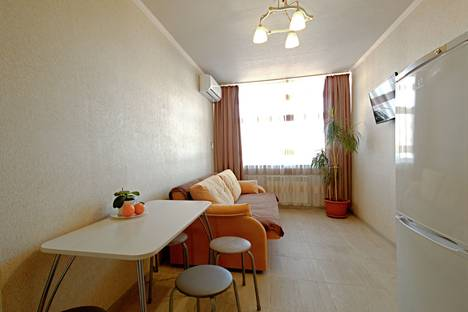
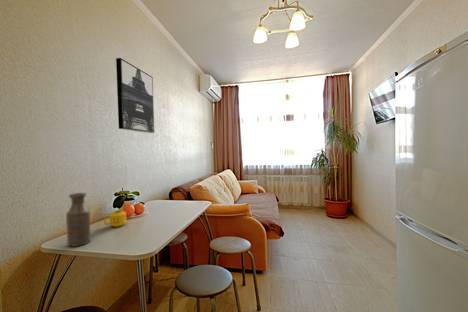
+ mug [103,209,127,228]
+ wall art [115,57,156,134]
+ bottle [65,192,91,247]
